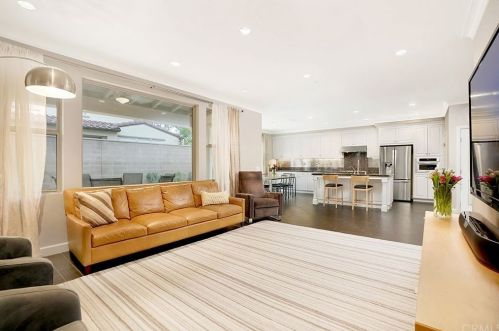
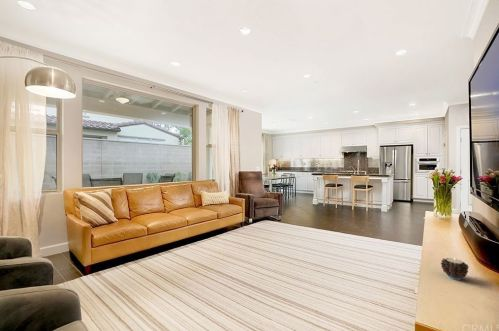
+ candle [440,256,470,281]
